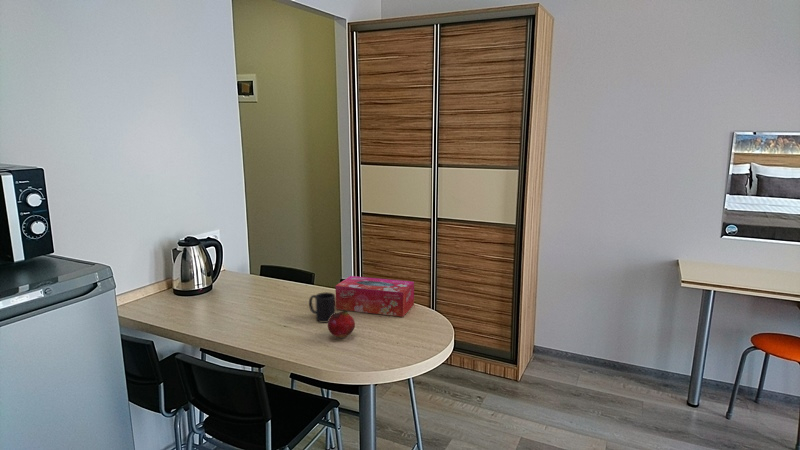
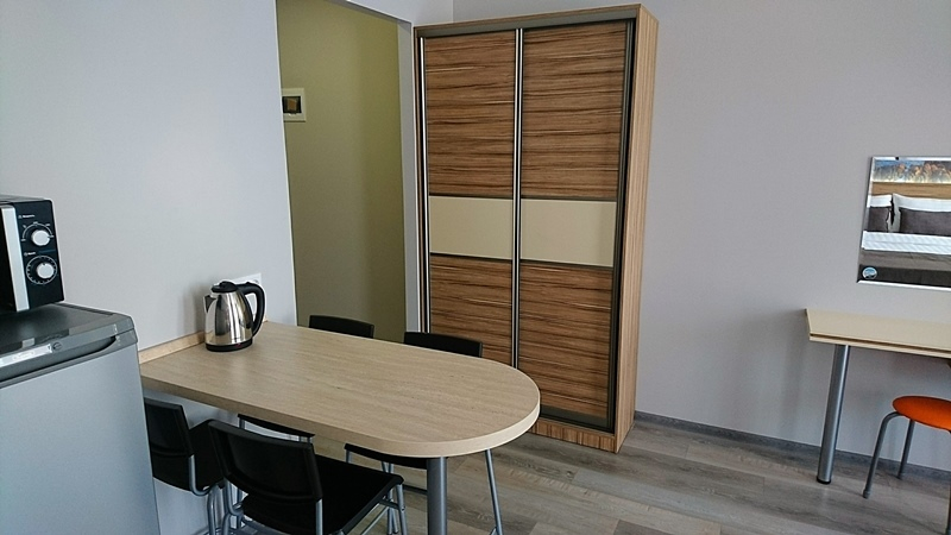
- mug [308,291,336,323]
- tissue box [335,275,415,318]
- fruit [327,310,356,339]
